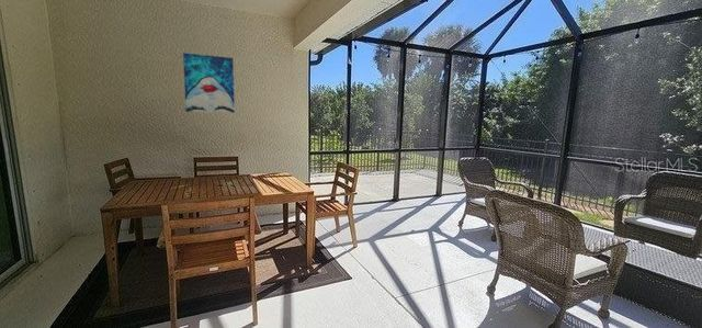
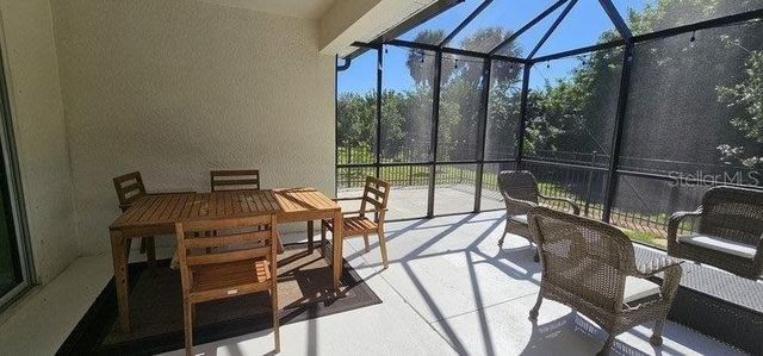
- wall art [182,52,236,114]
